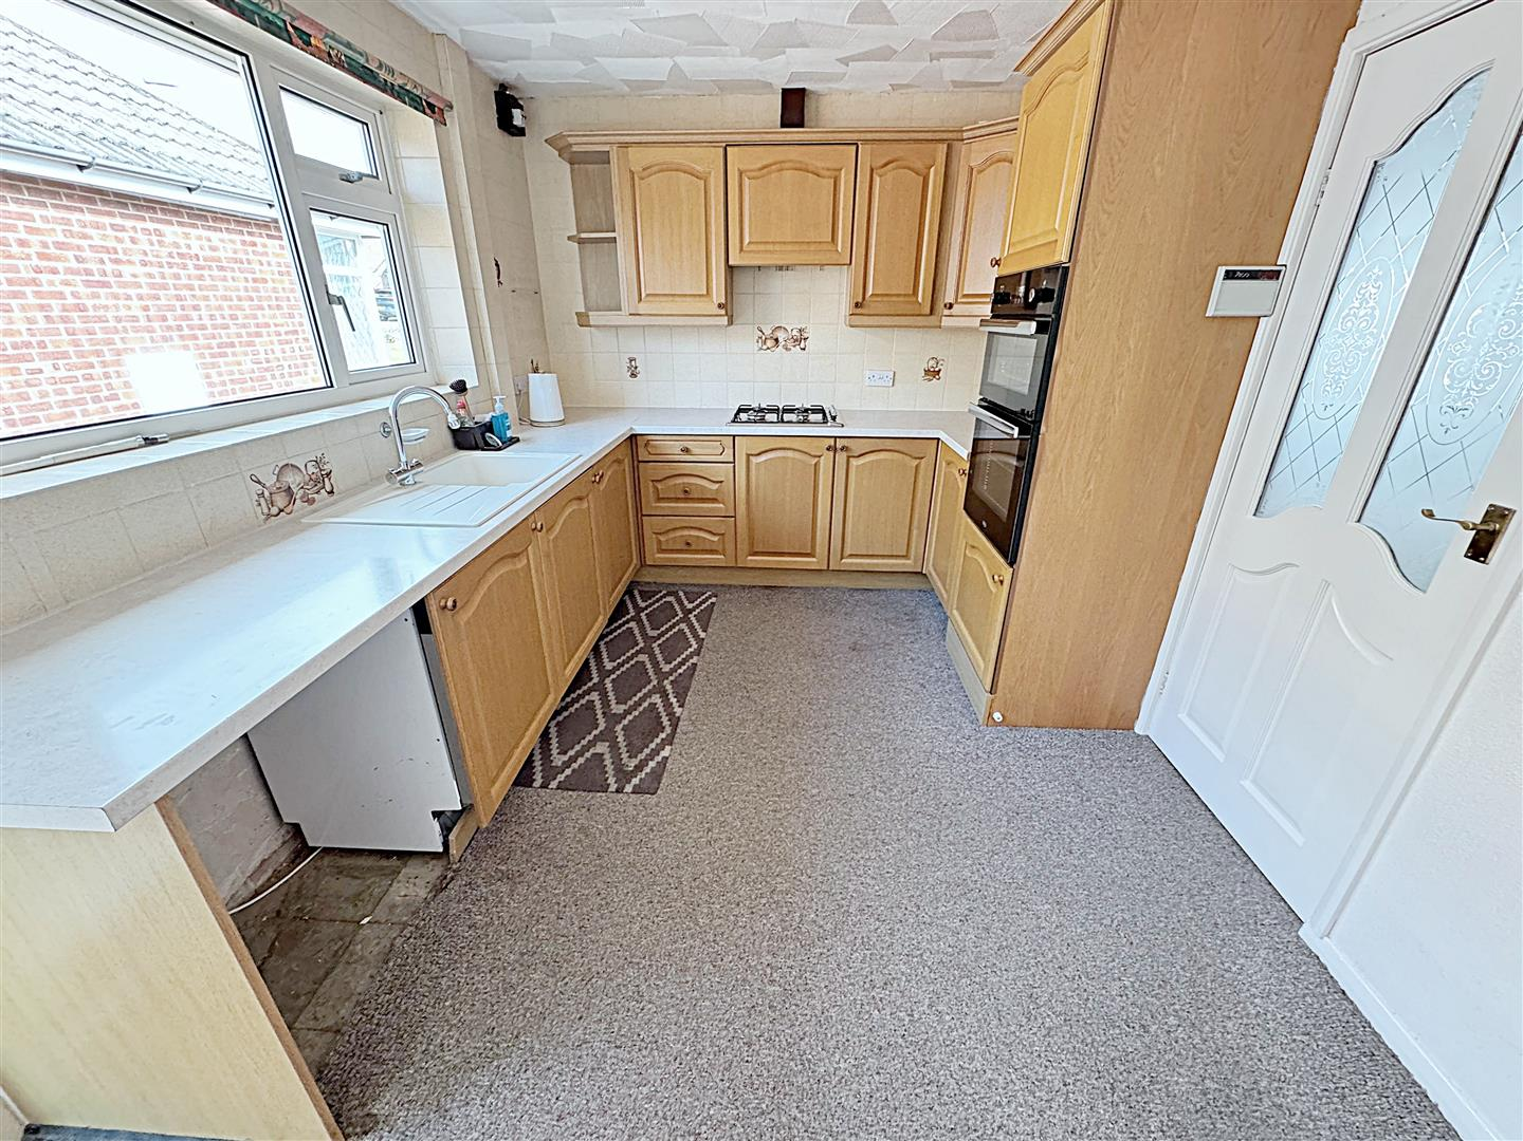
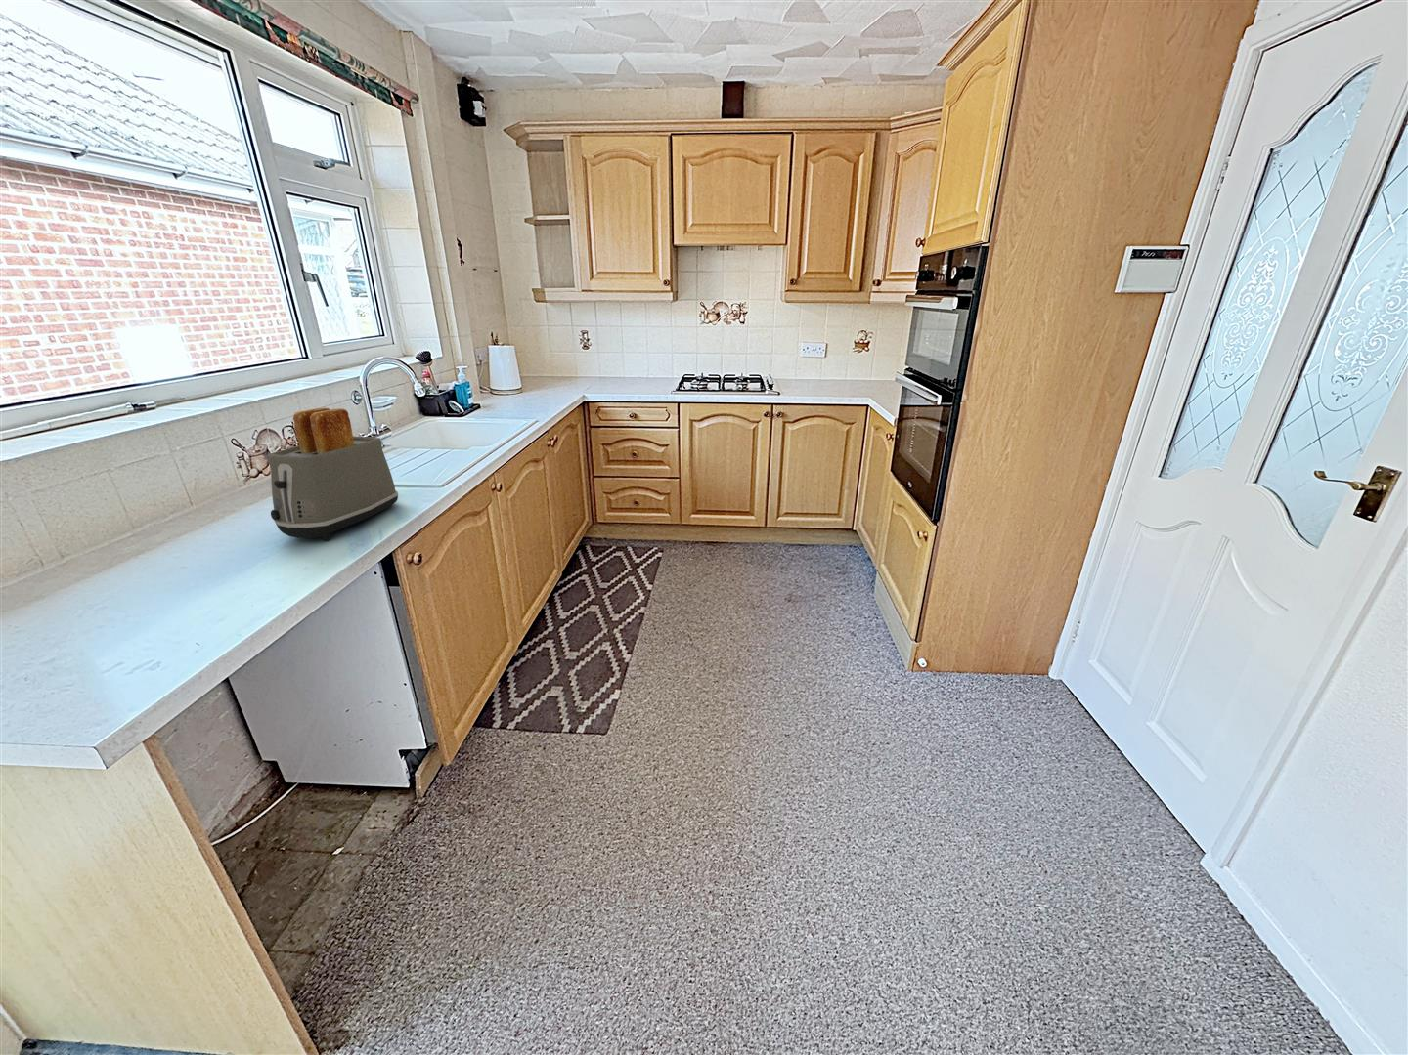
+ toaster [266,407,399,541]
